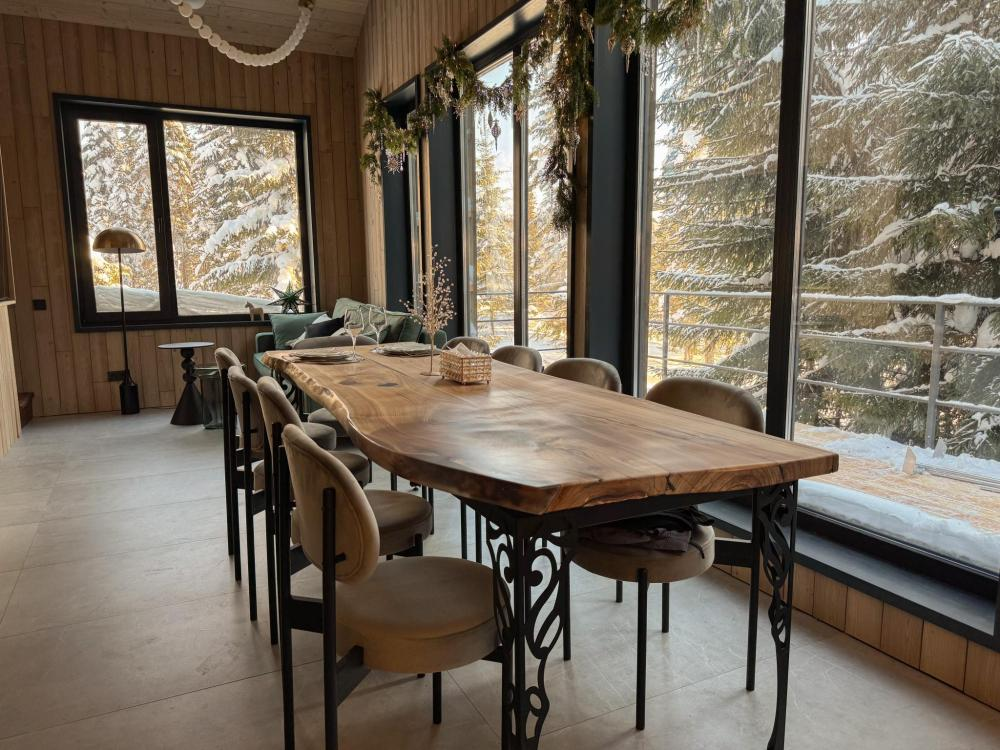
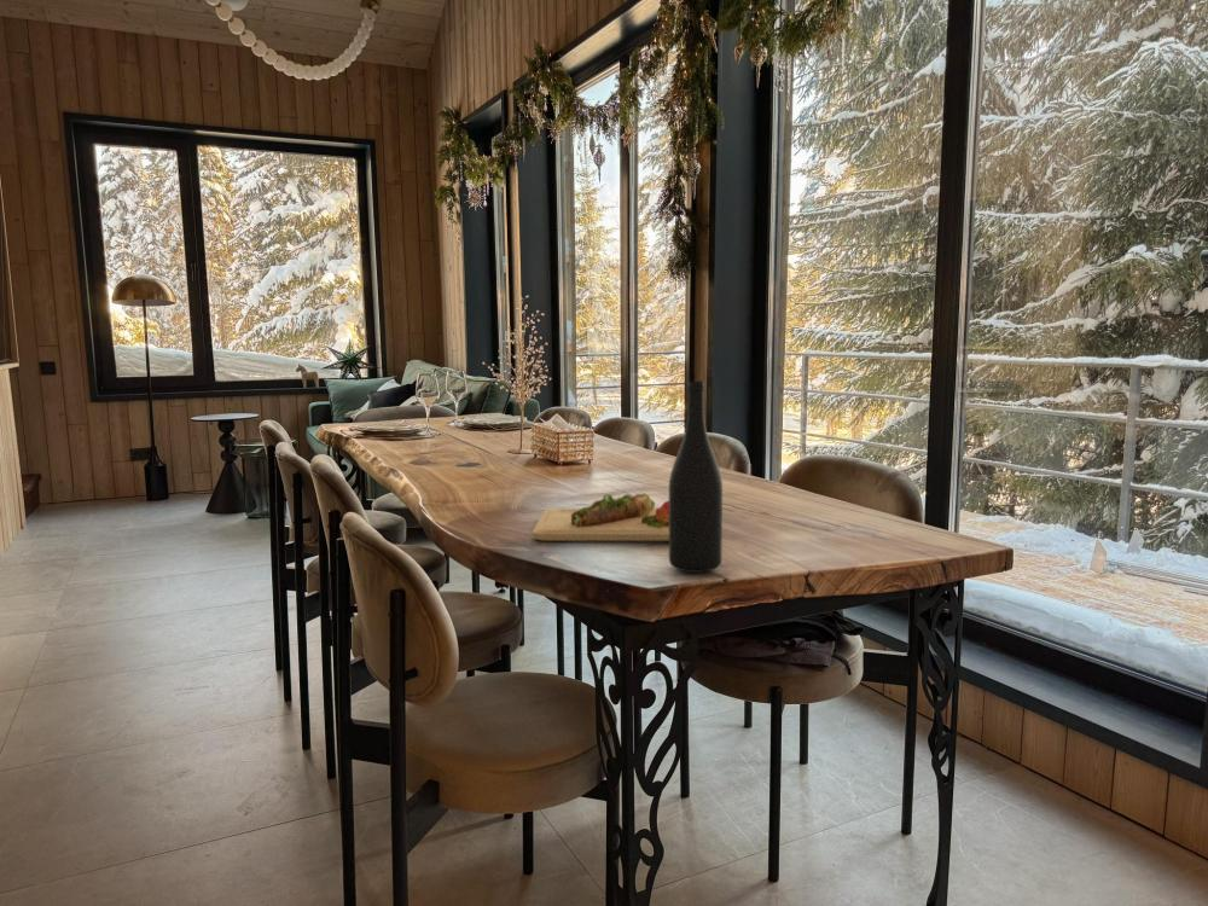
+ cutting board [530,492,669,542]
+ wine bottle [668,381,724,574]
